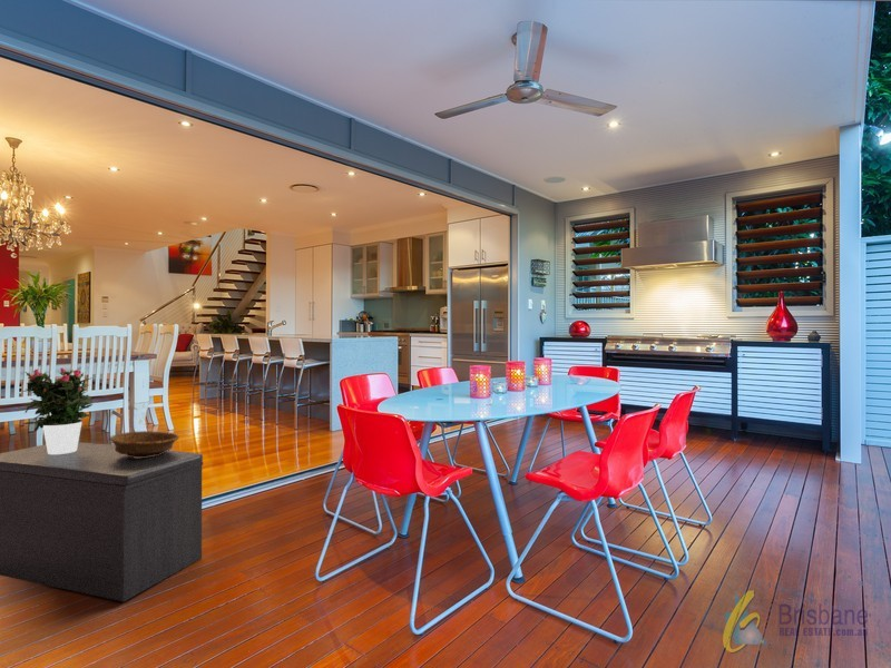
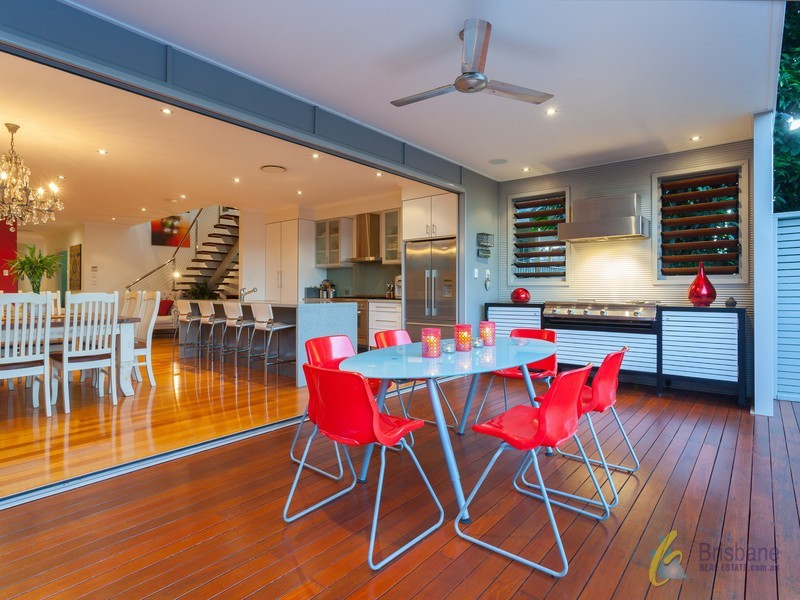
- potted flower [22,367,94,454]
- decorative bowl [109,430,180,458]
- bench [0,441,204,603]
